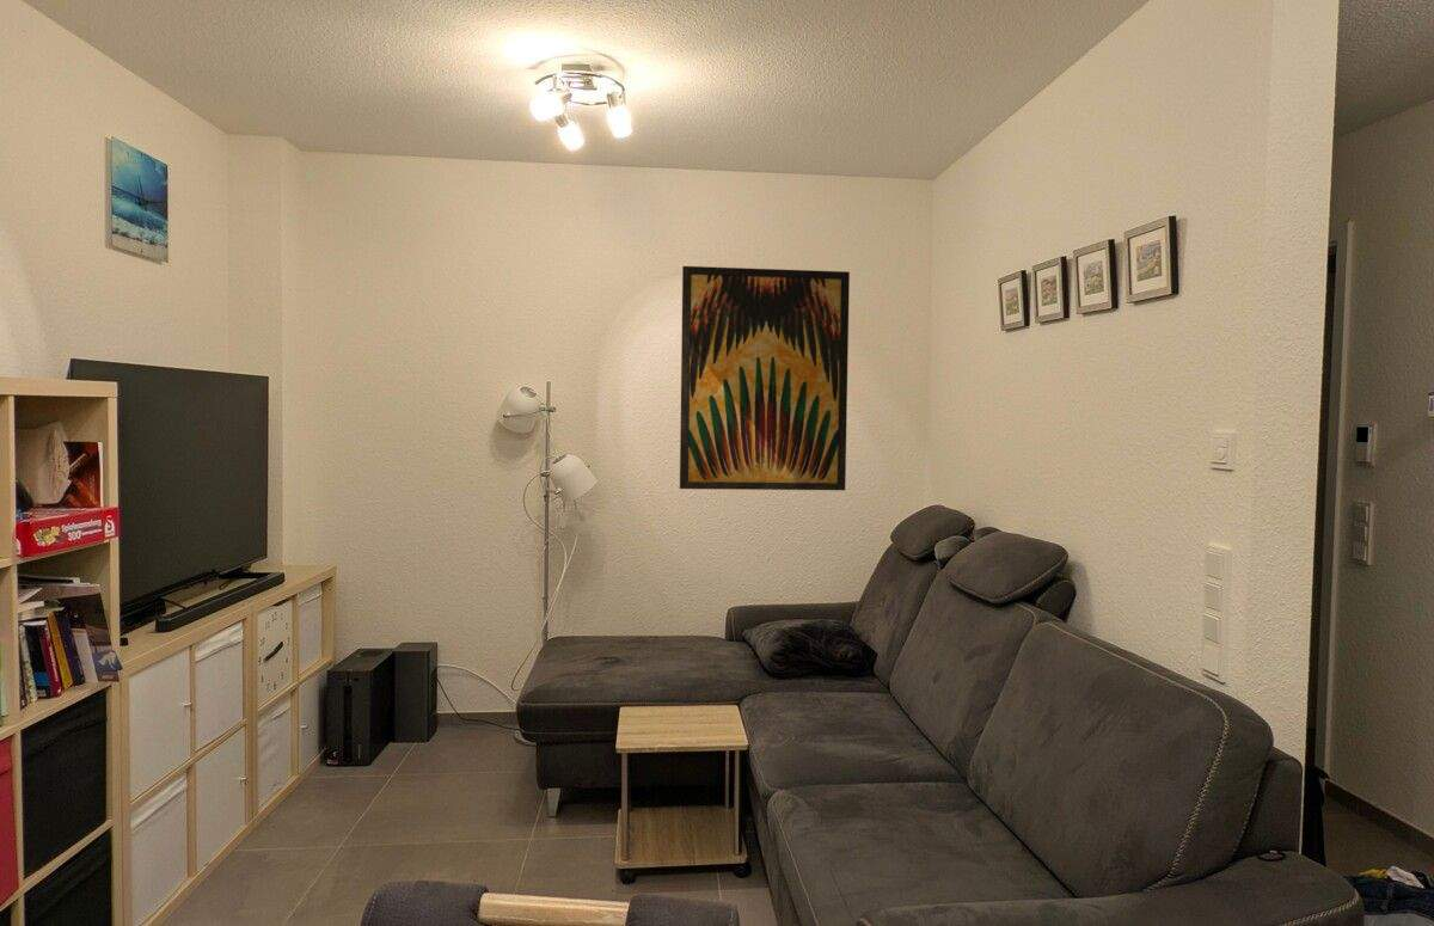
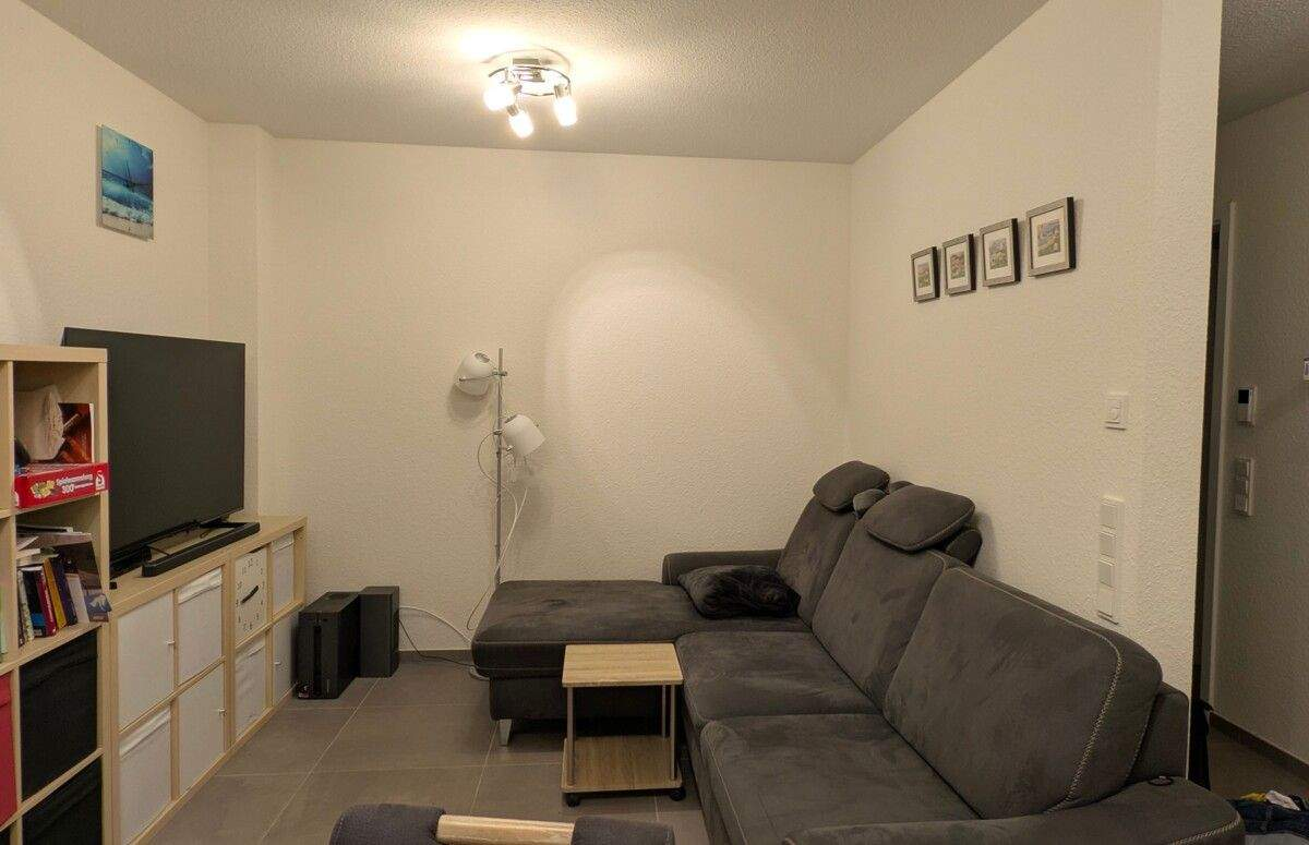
- wall art [679,265,851,491]
